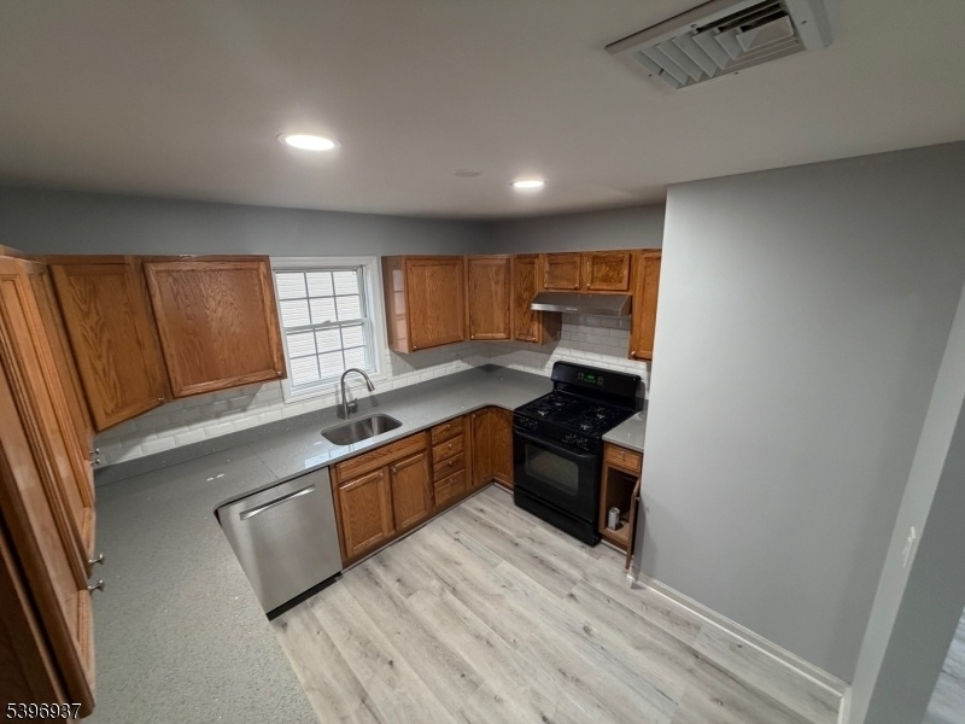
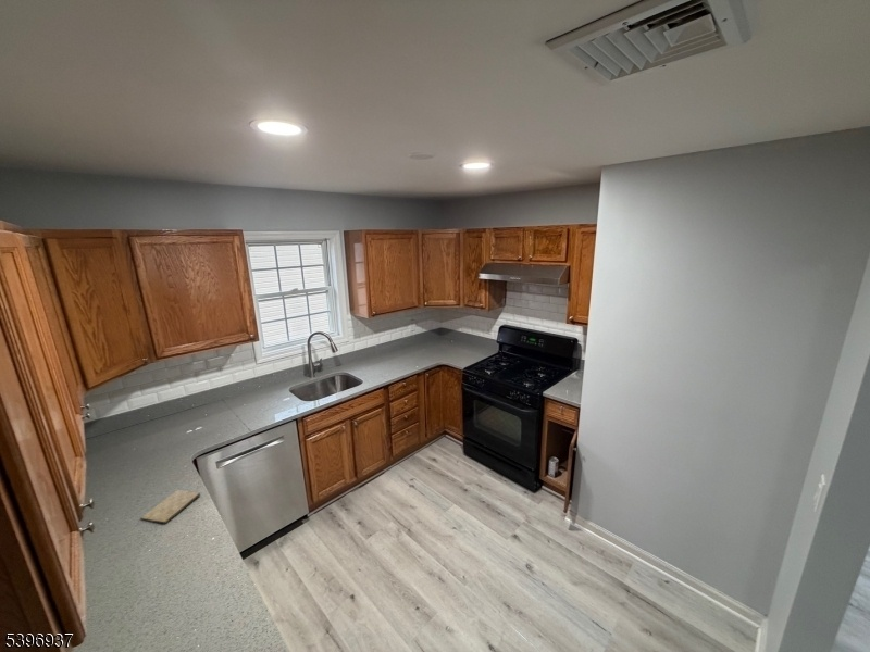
+ cutting board [140,489,201,525]
